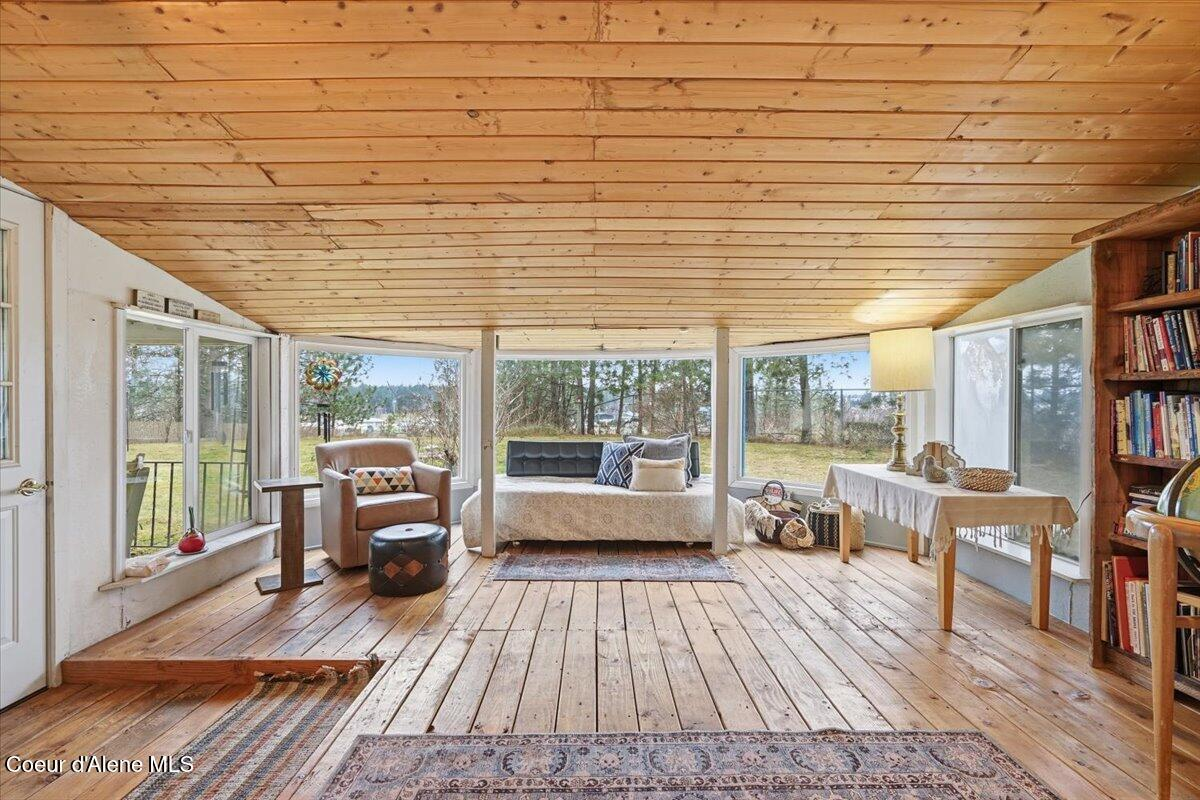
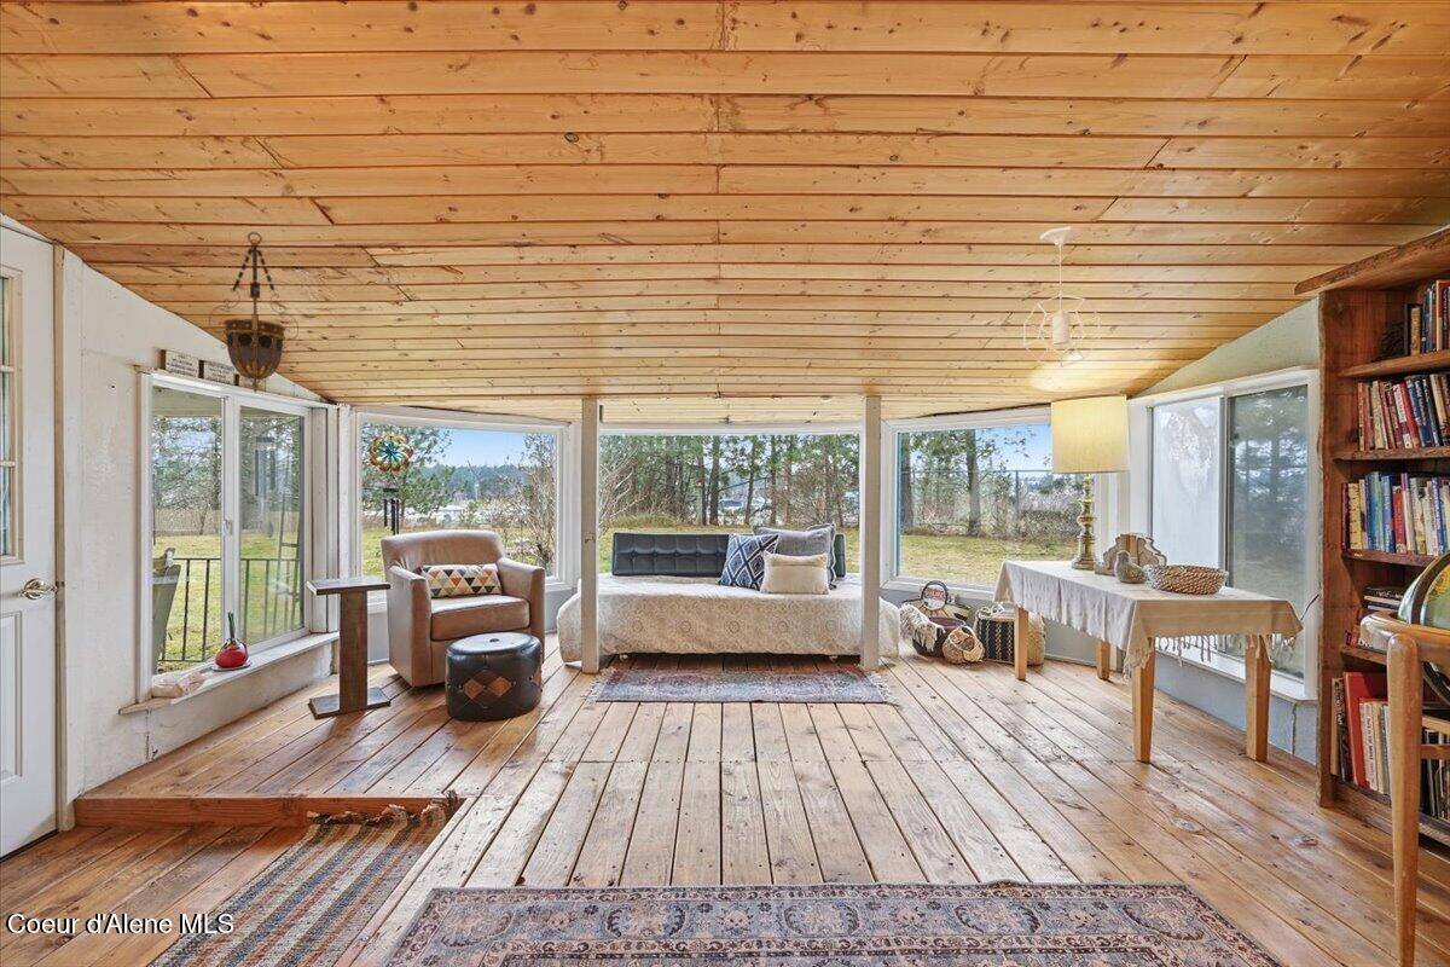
+ hanging lantern [208,231,300,394]
+ pendant light [1022,226,1101,369]
